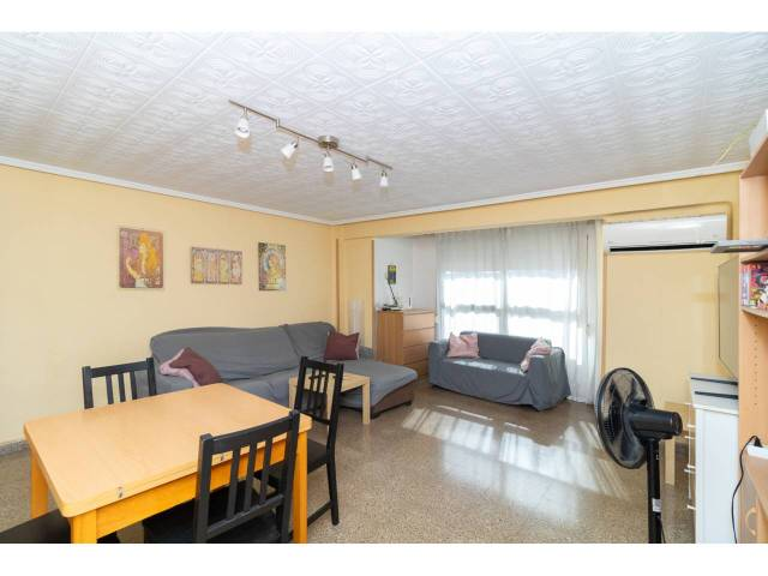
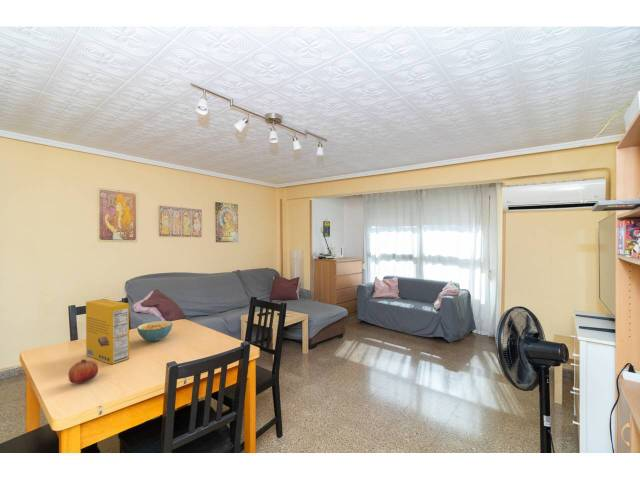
+ fruit [67,358,99,384]
+ cereal box [85,298,130,366]
+ cereal bowl [136,320,174,343]
